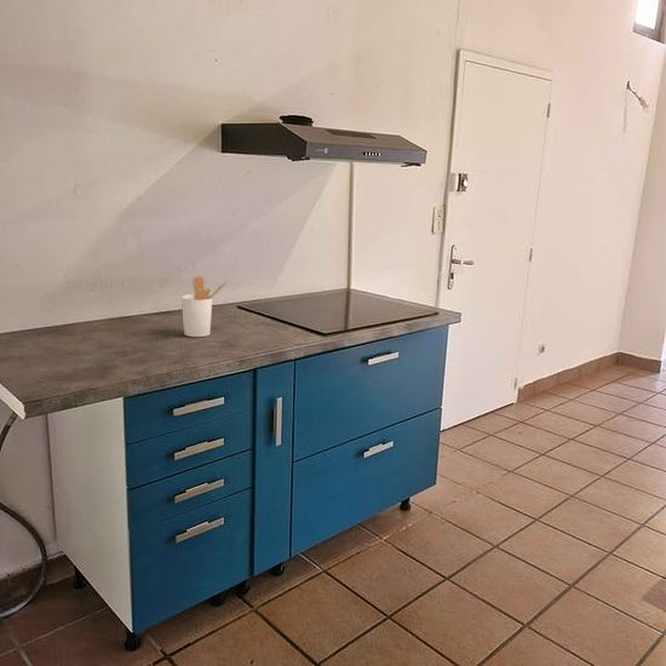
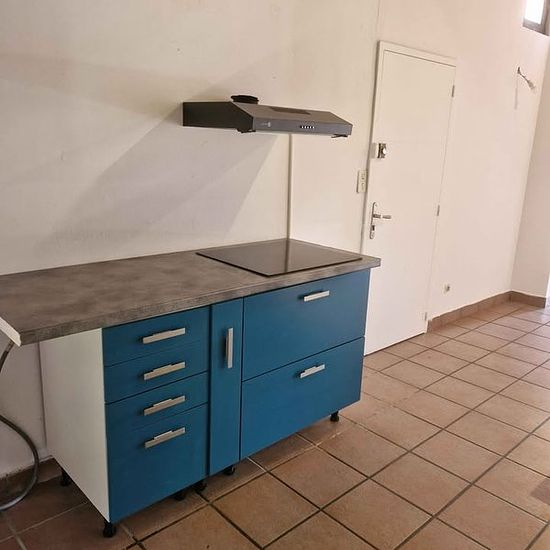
- utensil holder [180,275,229,338]
